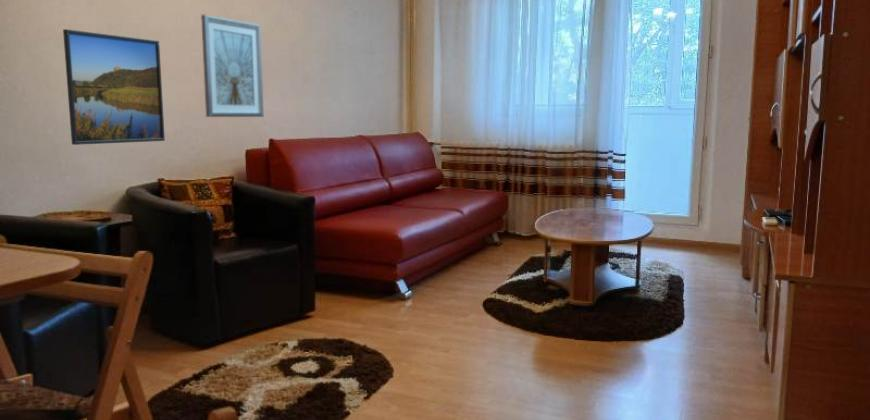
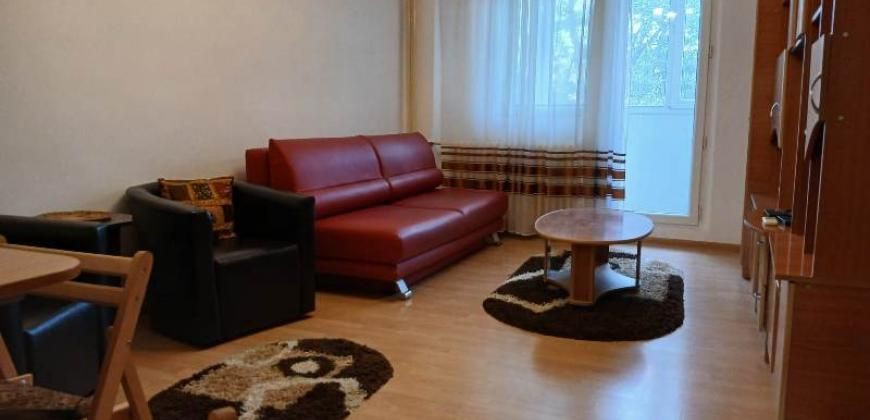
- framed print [62,28,166,146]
- picture frame [200,14,265,118]
